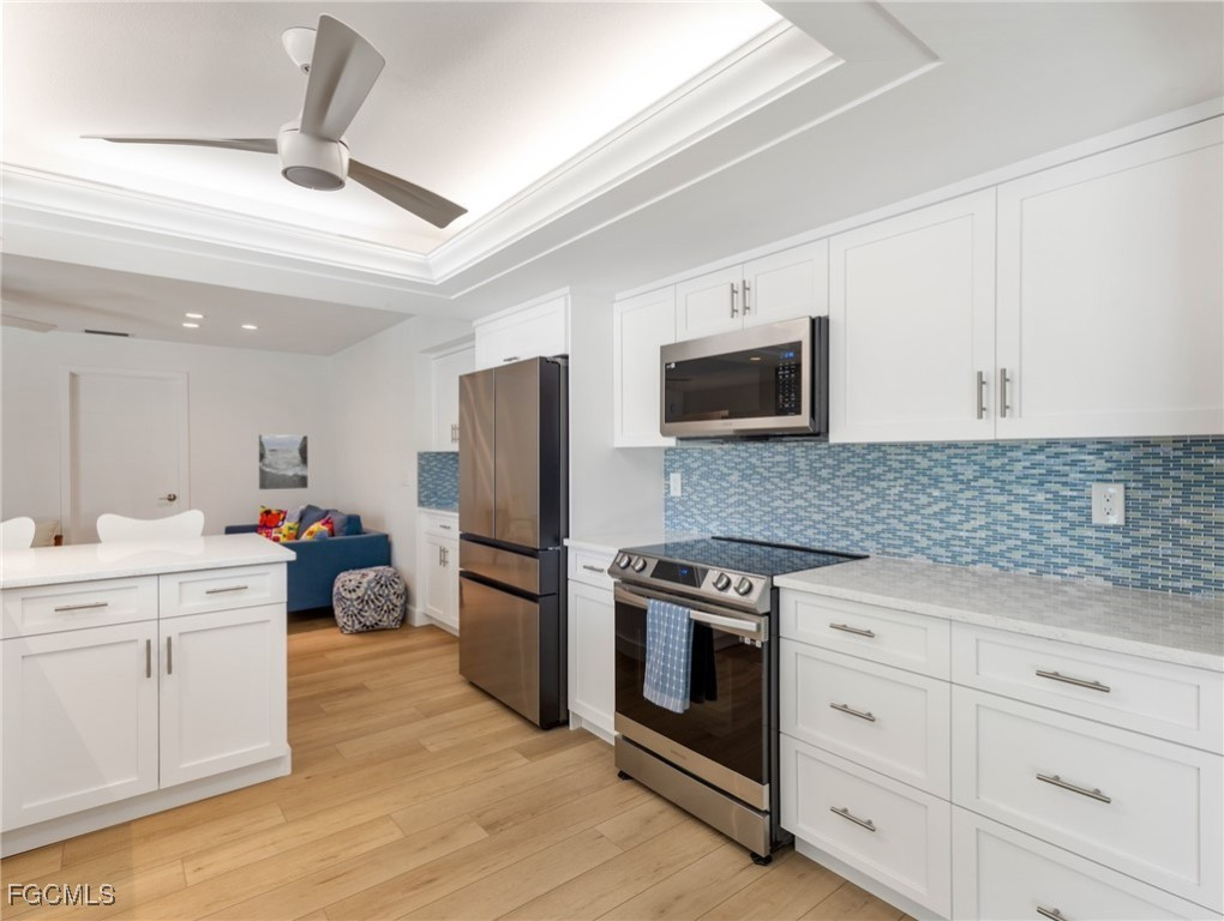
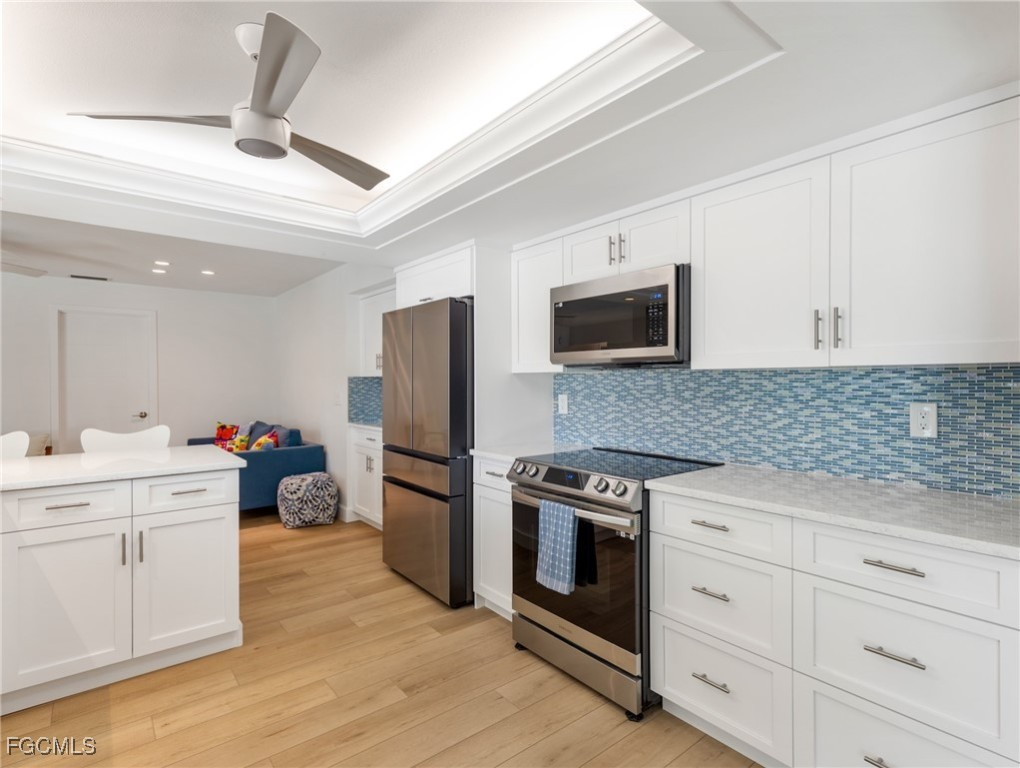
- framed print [257,433,310,492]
